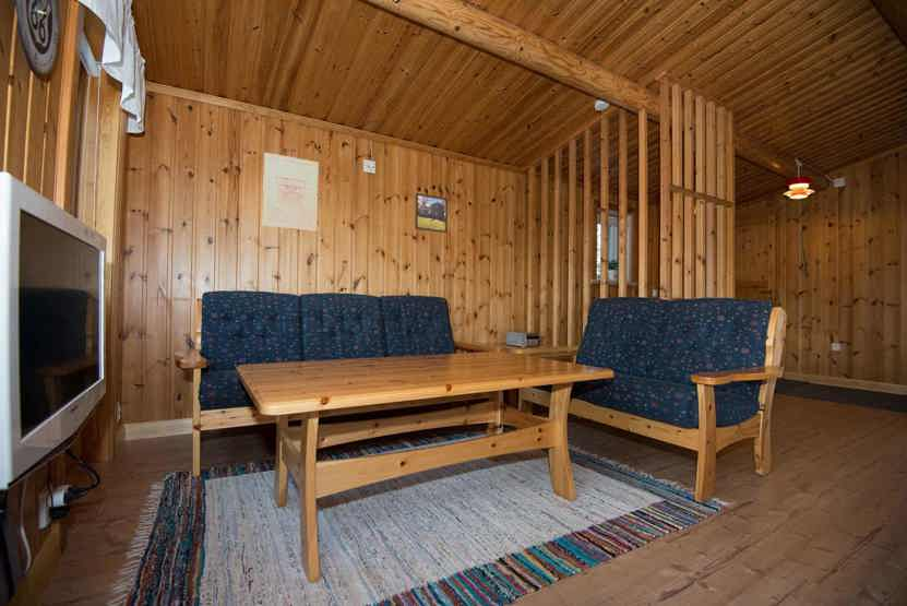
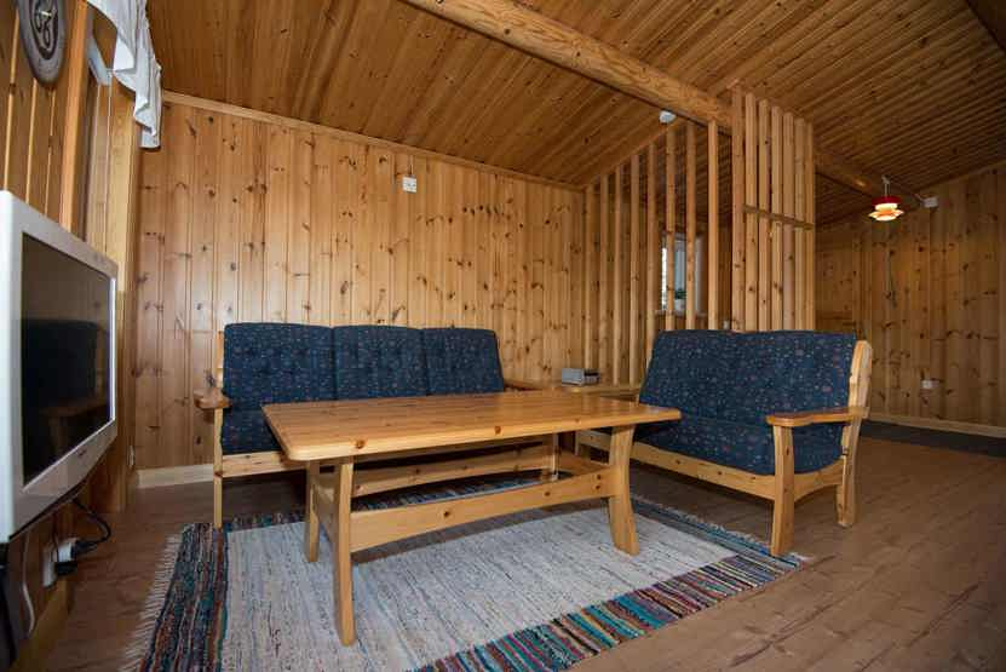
- wall art [262,152,319,233]
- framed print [414,192,449,234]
